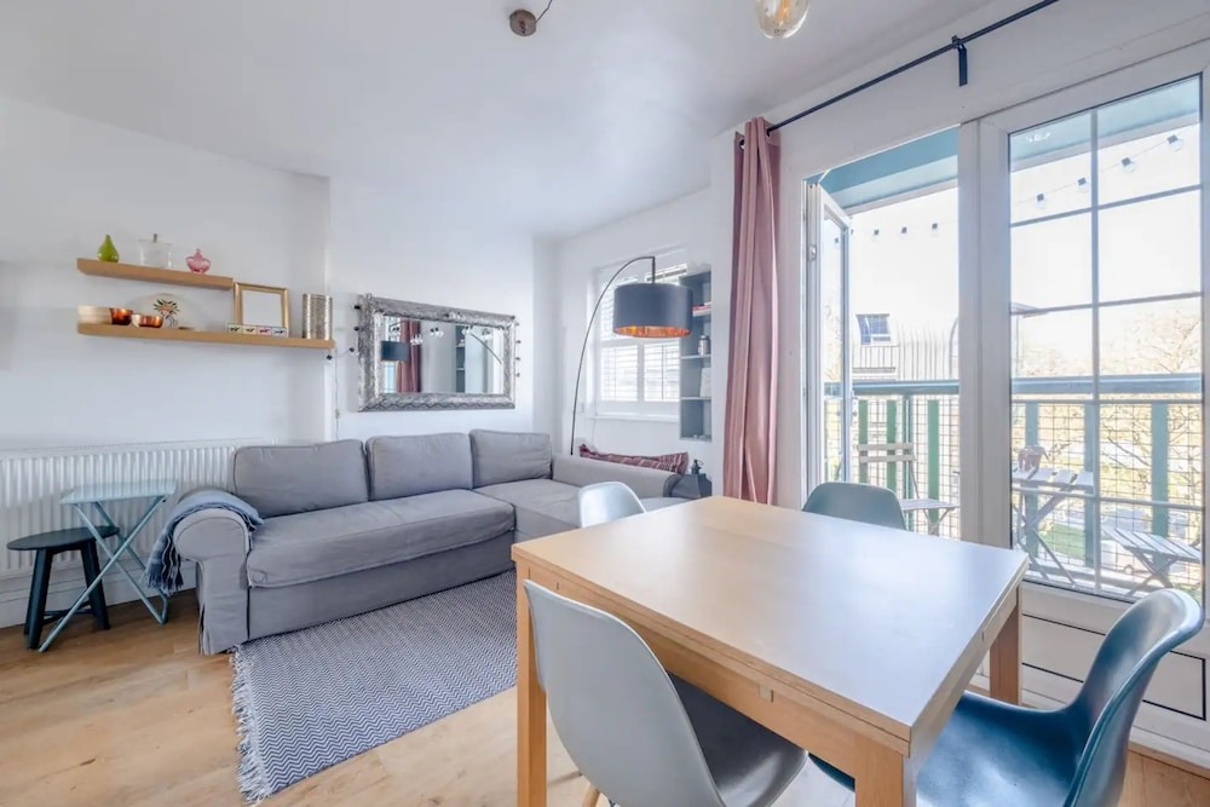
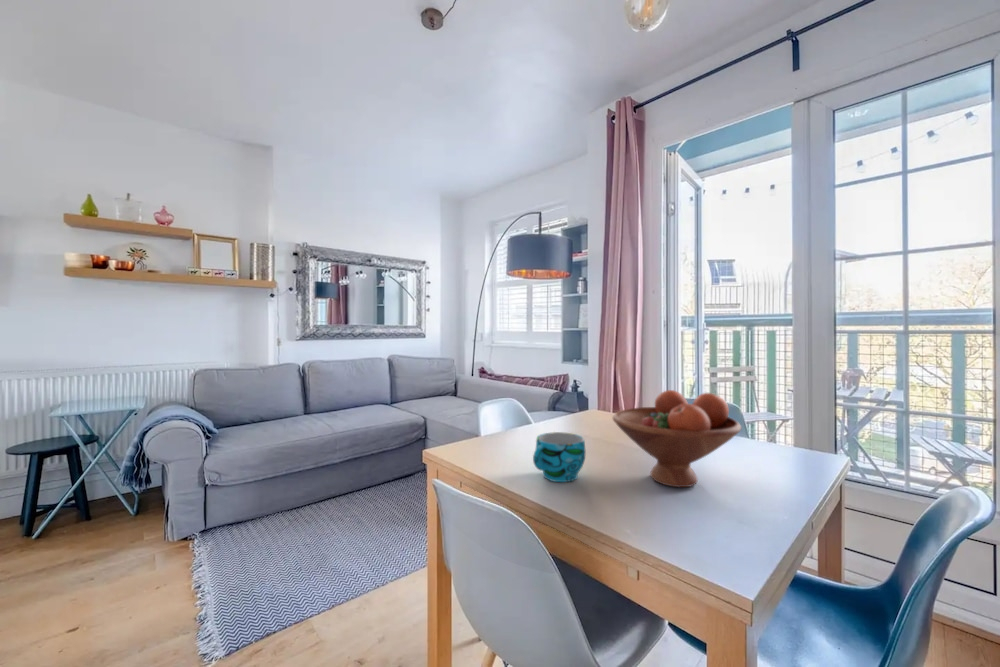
+ fruit bowl [612,389,742,488]
+ cup [532,431,587,483]
